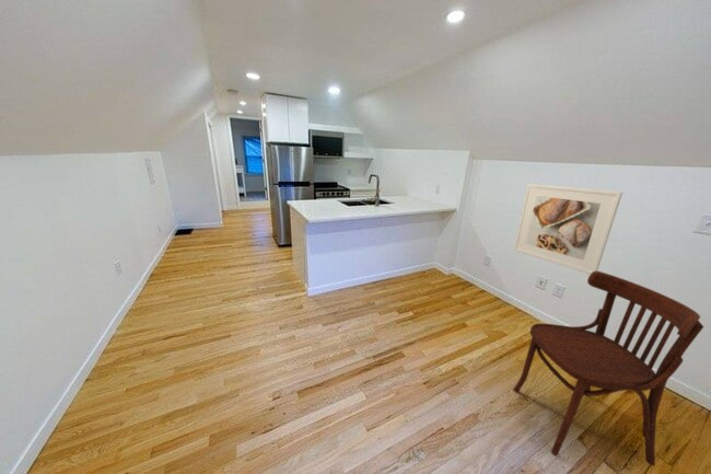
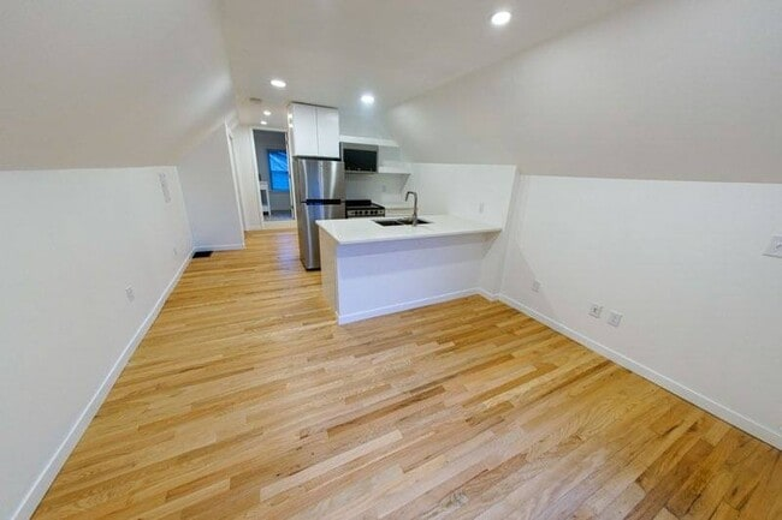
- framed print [513,183,623,275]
- dining chair [512,270,704,467]
